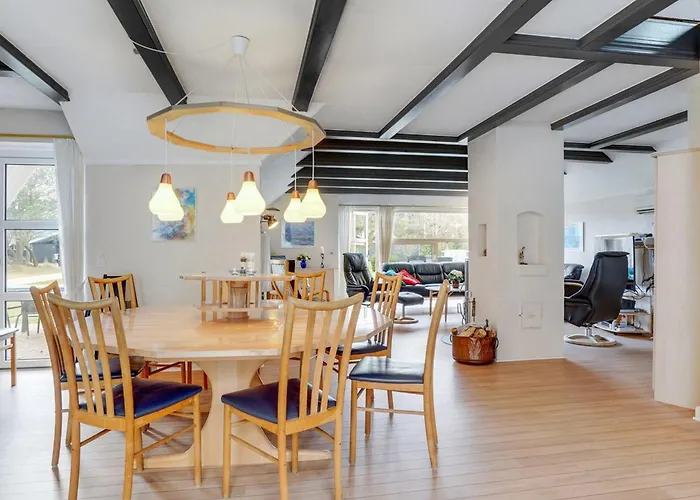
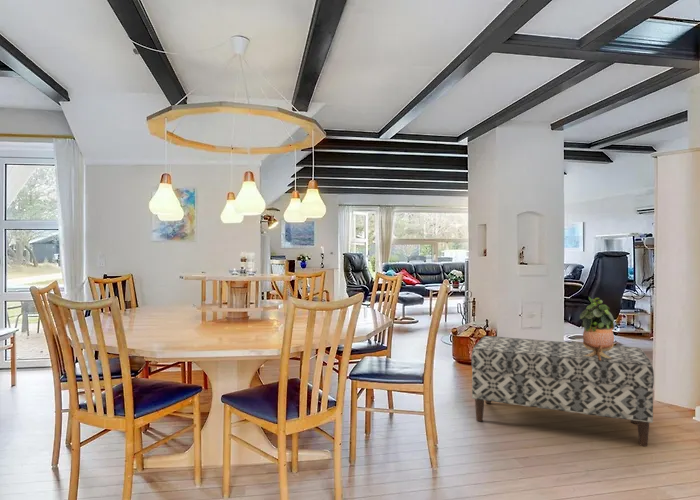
+ bench [470,335,655,448]
+ potted plant [579,296,615,360]
